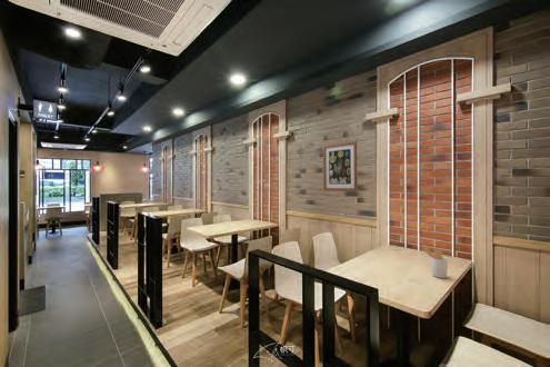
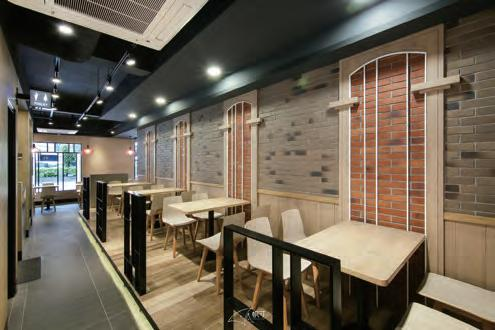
- wall art [322,140,359,192]
- utensil holder [421,246,449,279]
